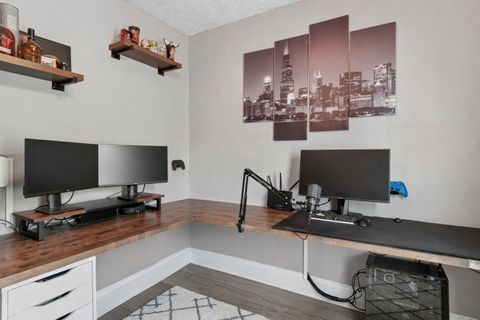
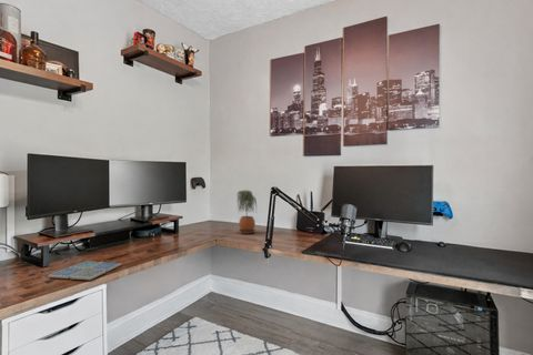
+ potted plant [237,190,259,235]
+ drink coaster [48,260,122,281]
